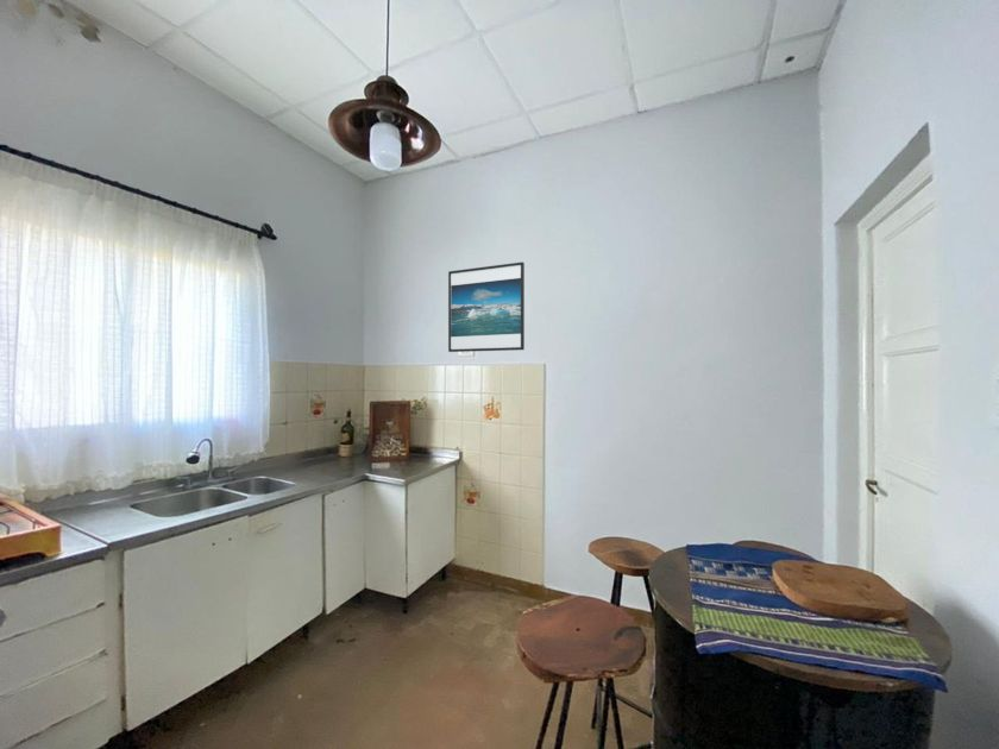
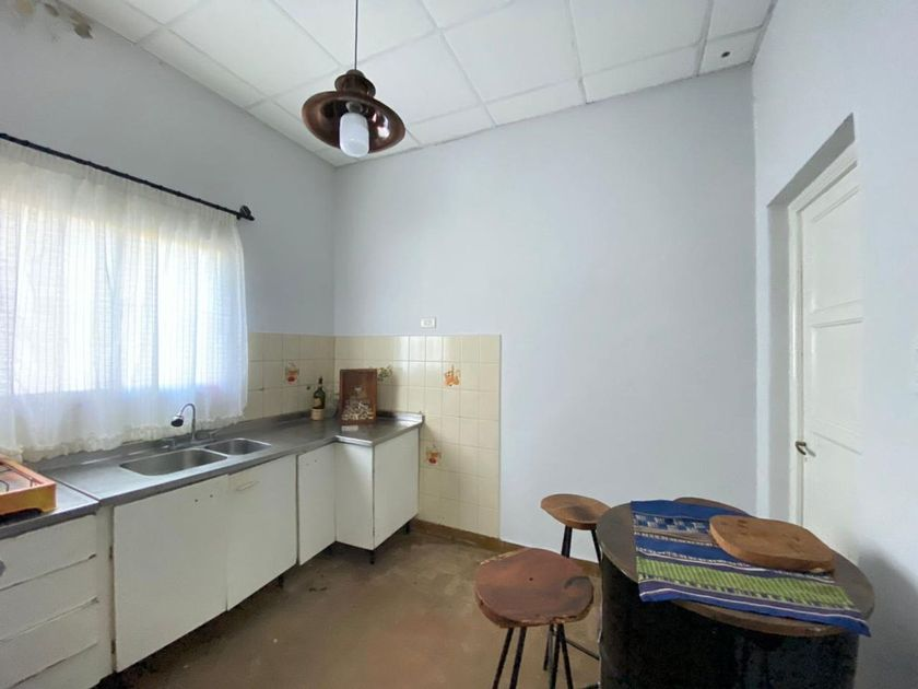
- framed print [447,260,526,353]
